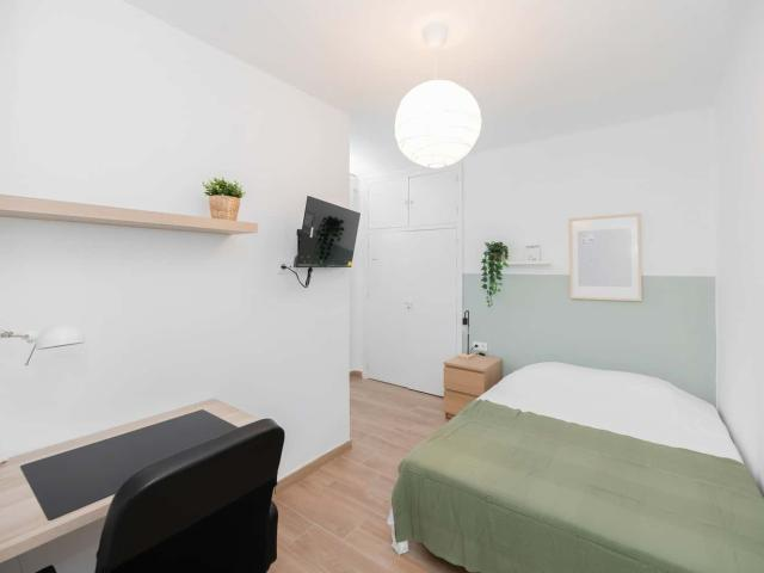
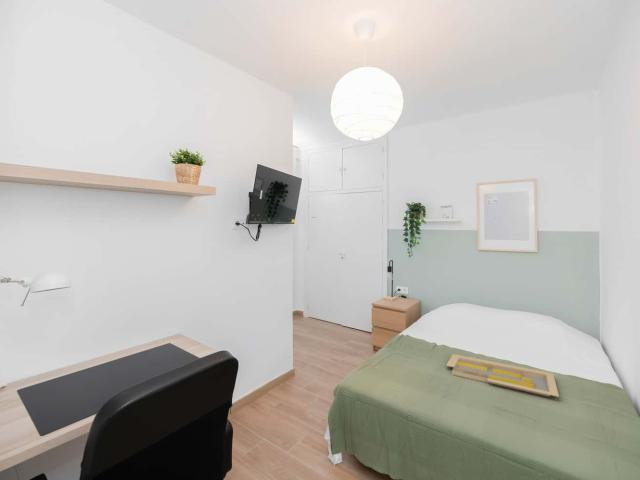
+ serving tray [445,353,560,398]
